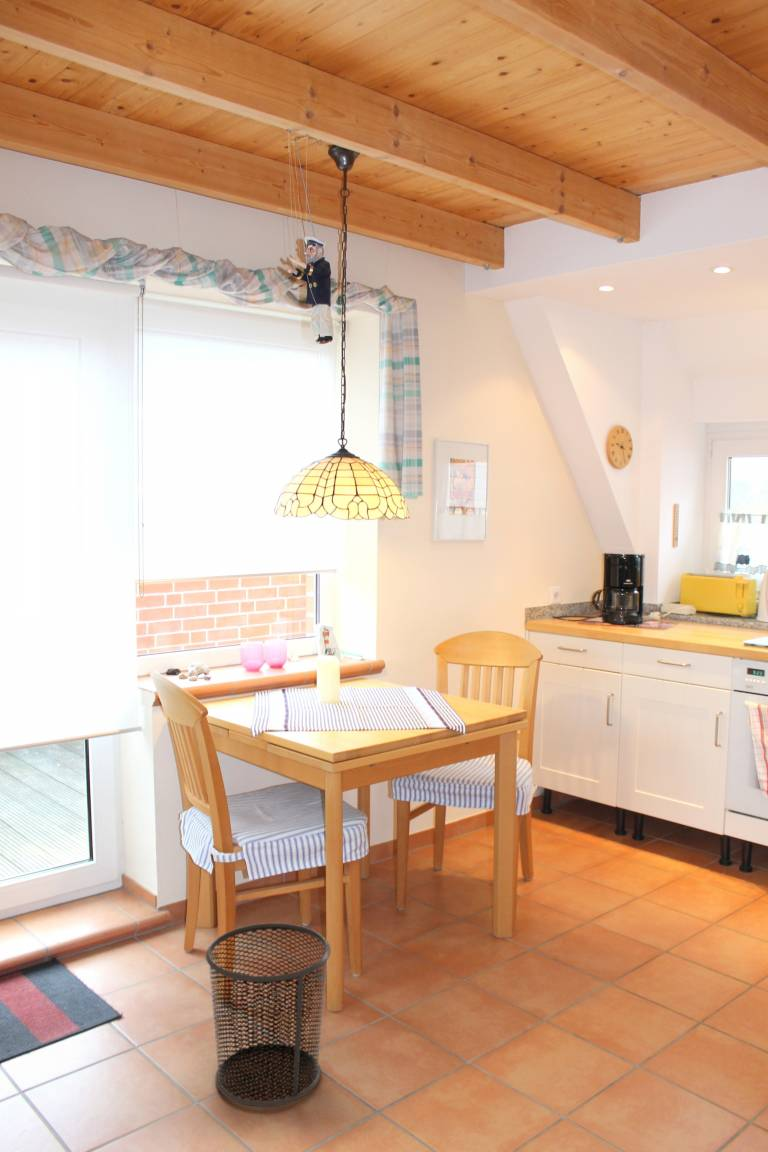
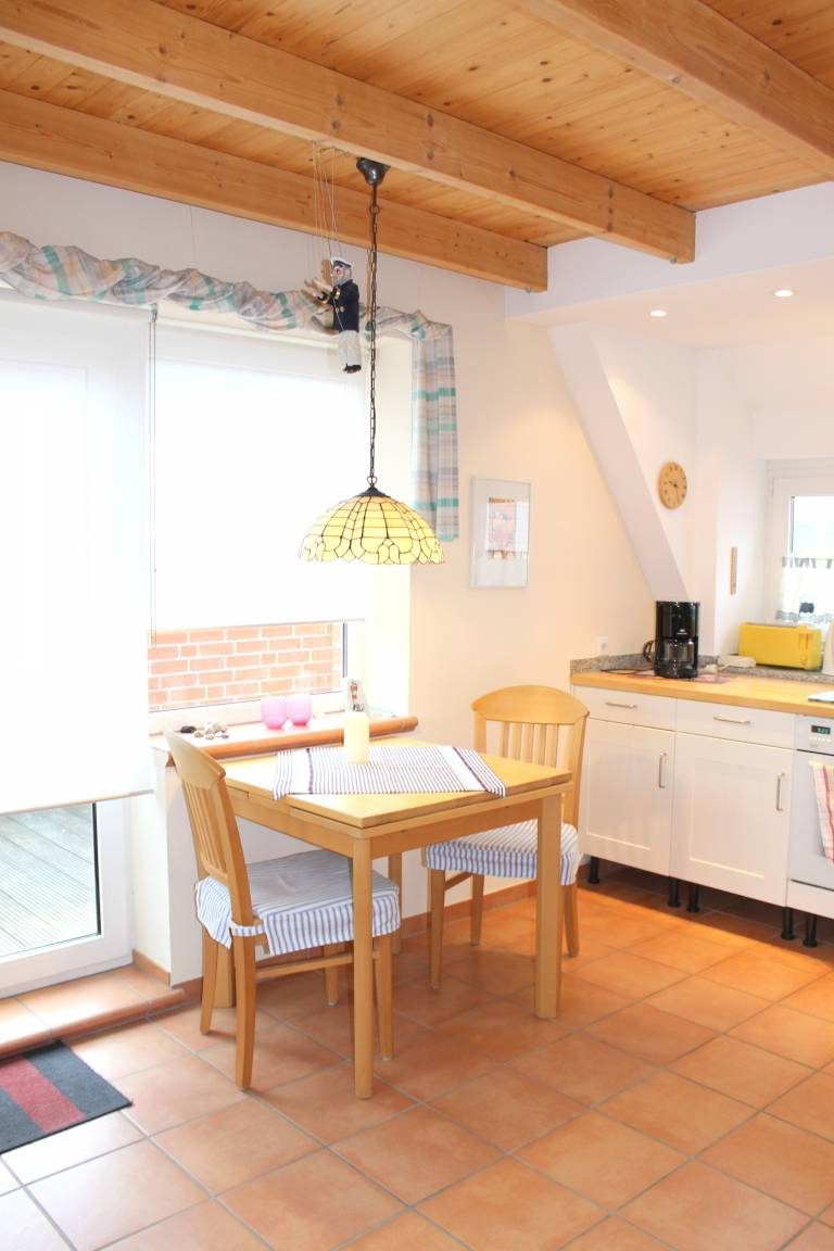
- waste bin [205,922,332,1108]
